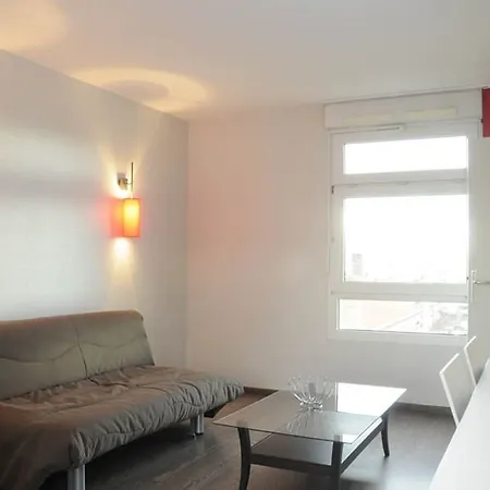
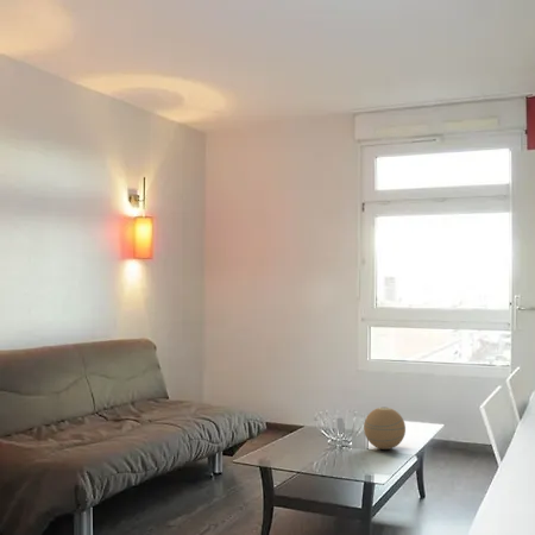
+ decorative orb [363,407,407,451]
